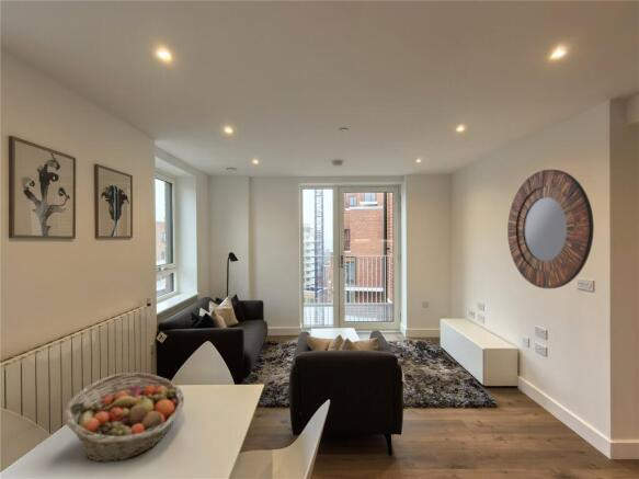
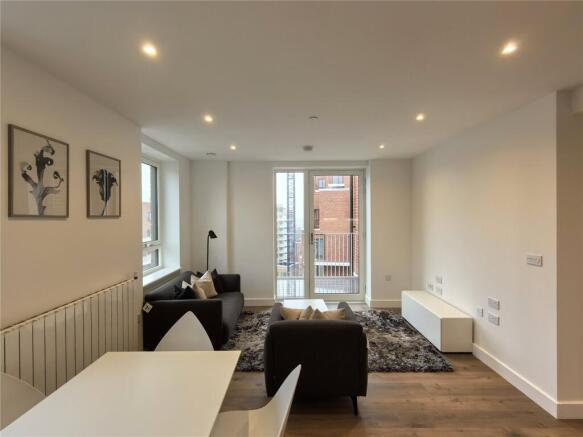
- home mirror [506,169,595,289]
- fruit basket [62,372,185,464]
